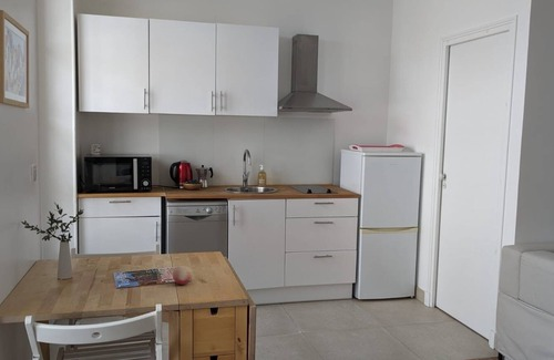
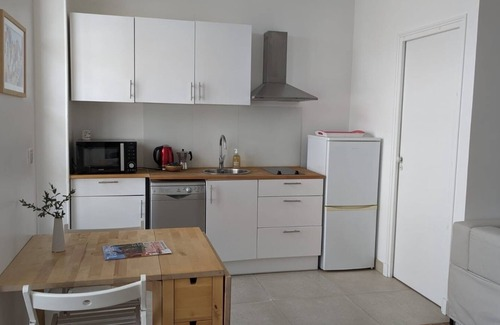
- fruit [172,265,193,286]
